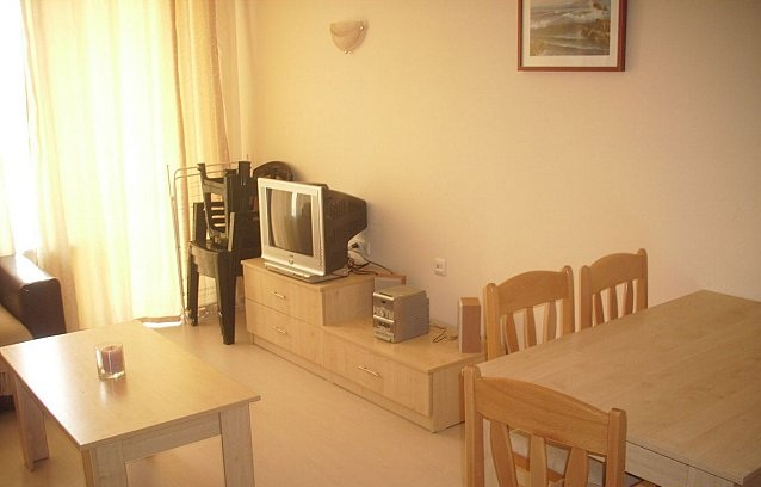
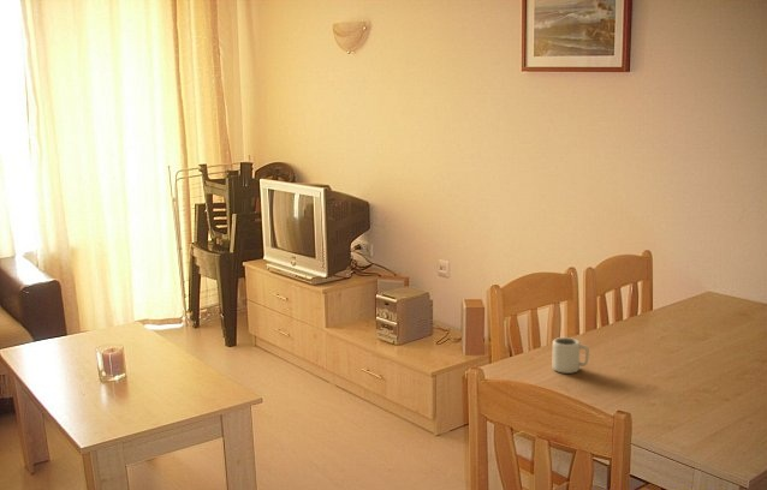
+ cup [552,336,590,375]
